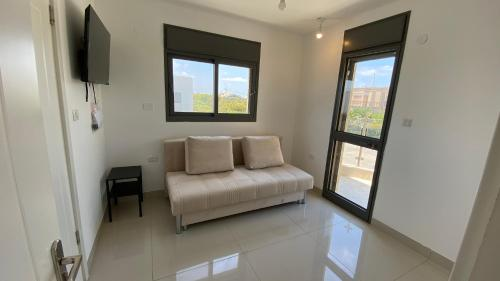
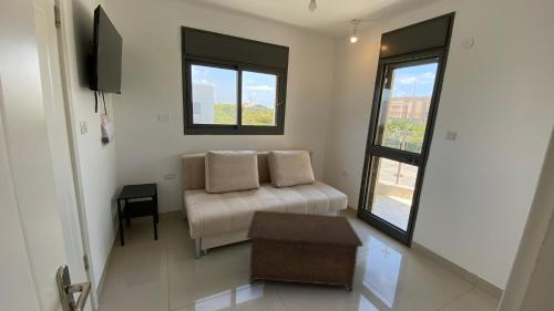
+ cabinet [245,209,365,292]
